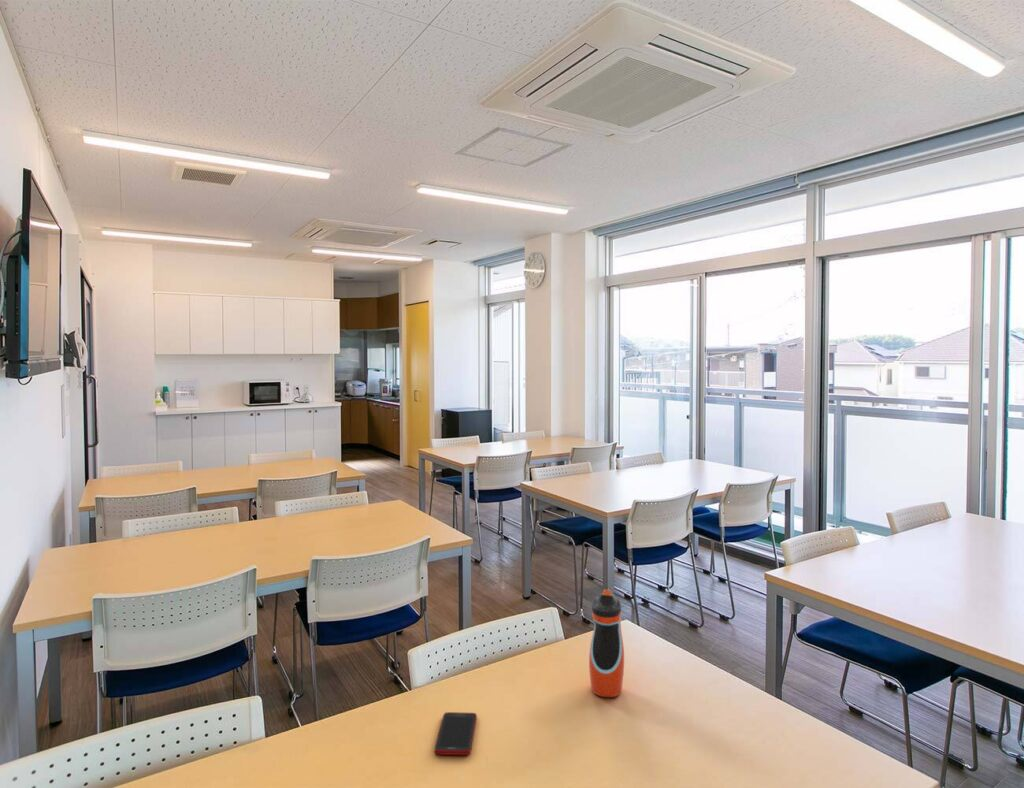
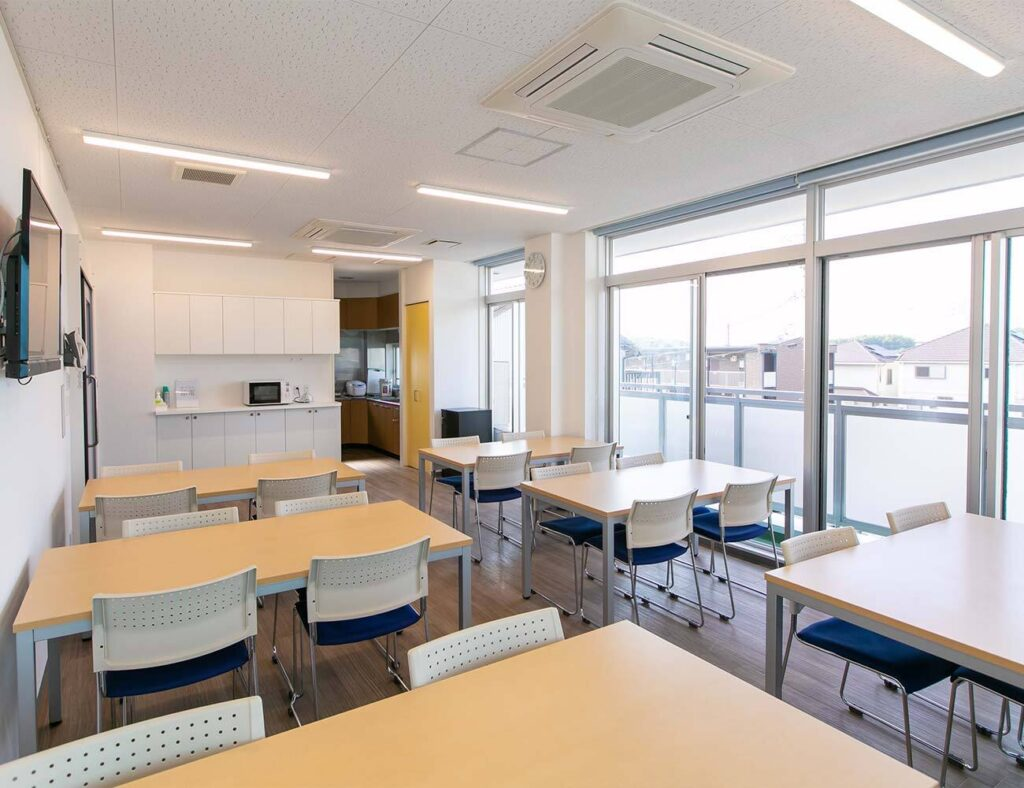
- water bottle [588,589,625,698]
- cell phone [433,711,478,756]
